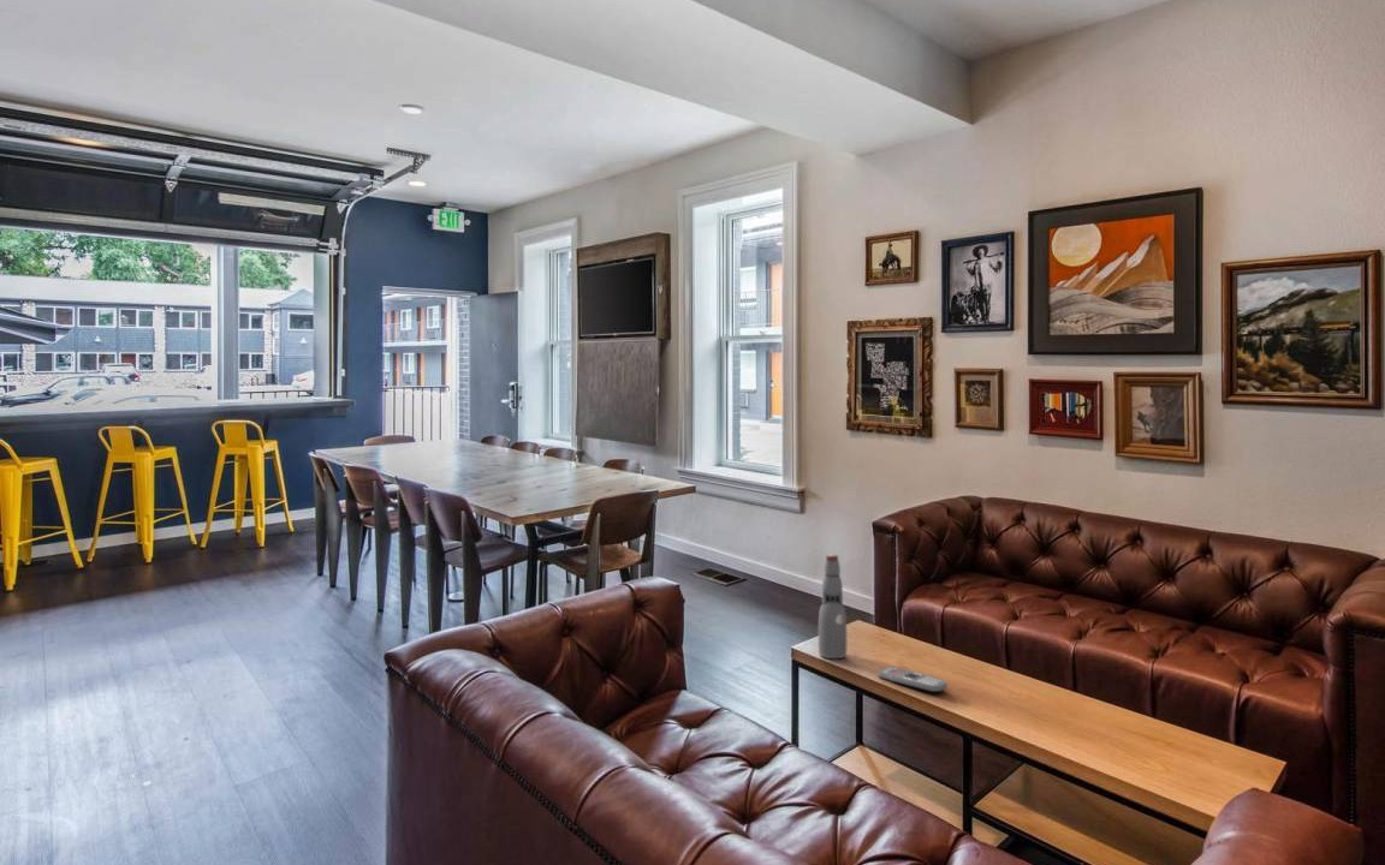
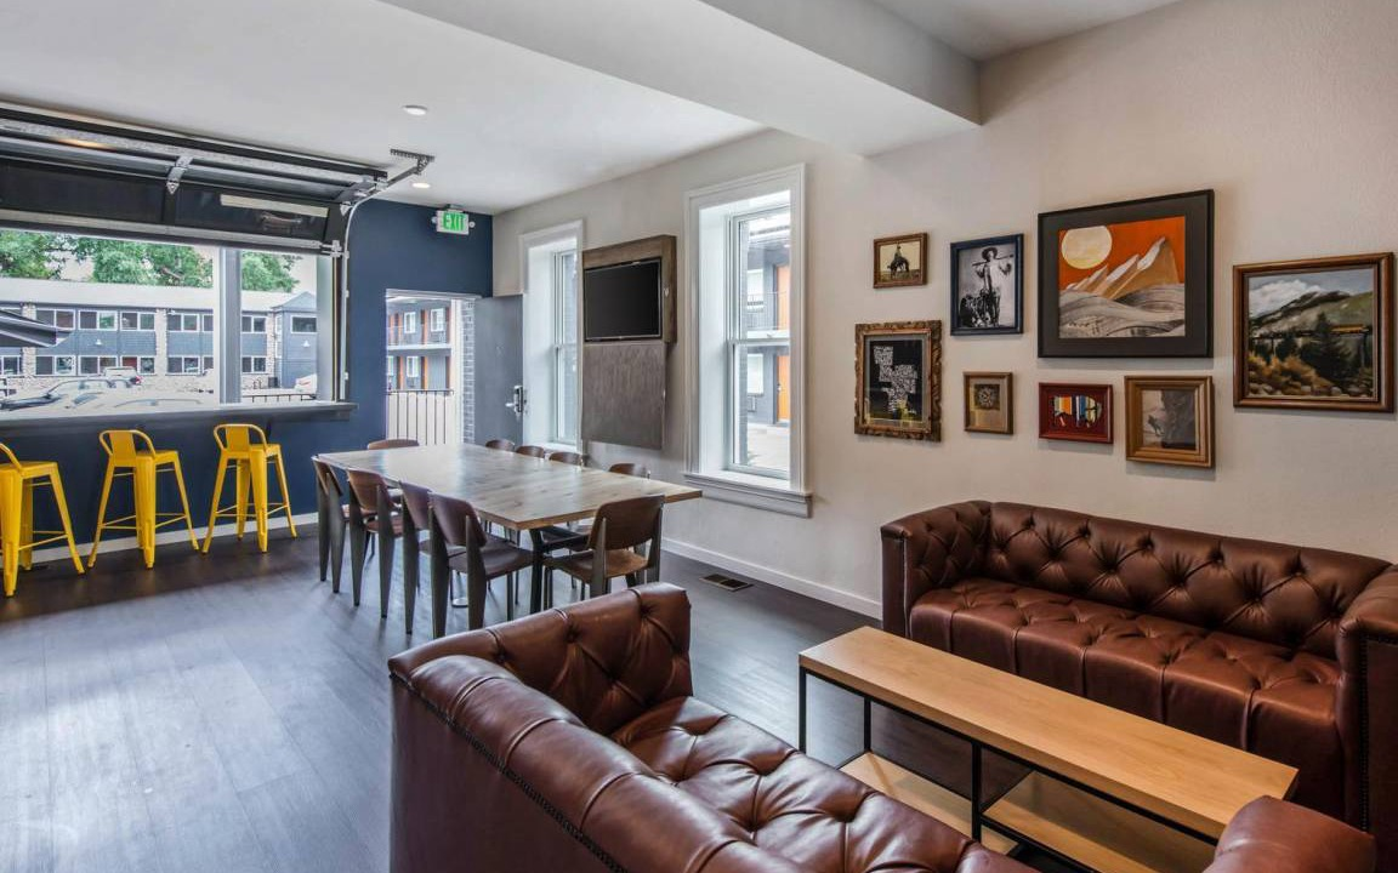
- bottle [818,554,848,660]
- remote control [878,666,949,693]
